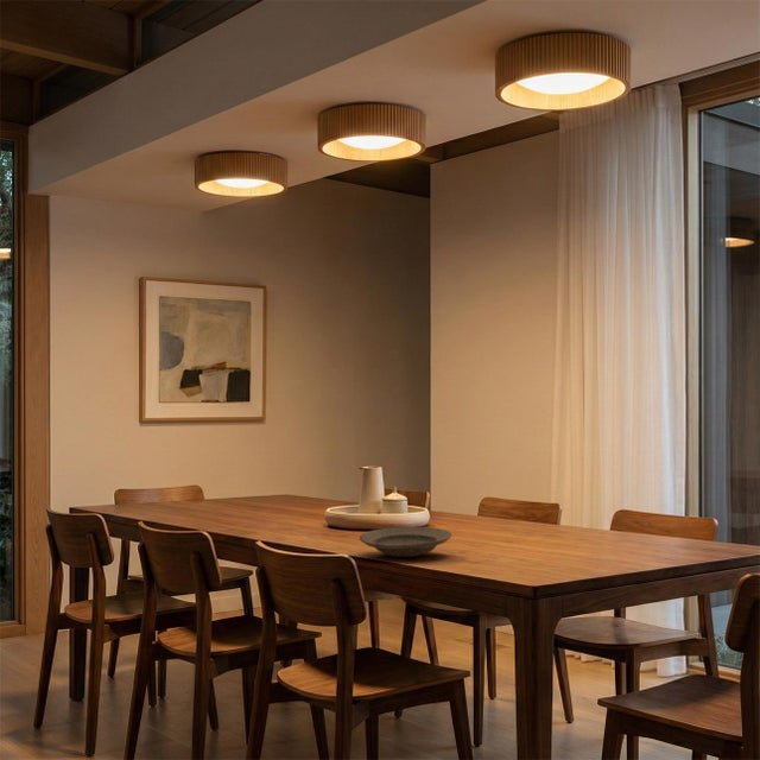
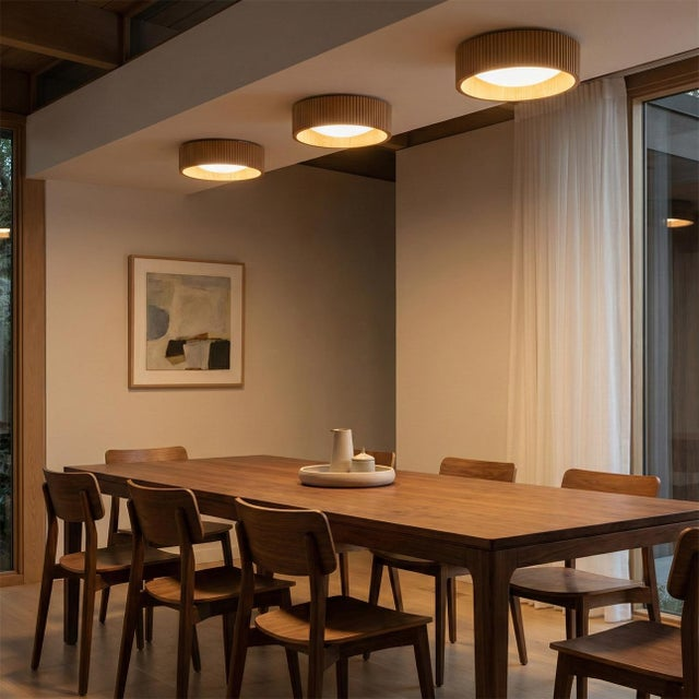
- plate [359,526,454,558]
